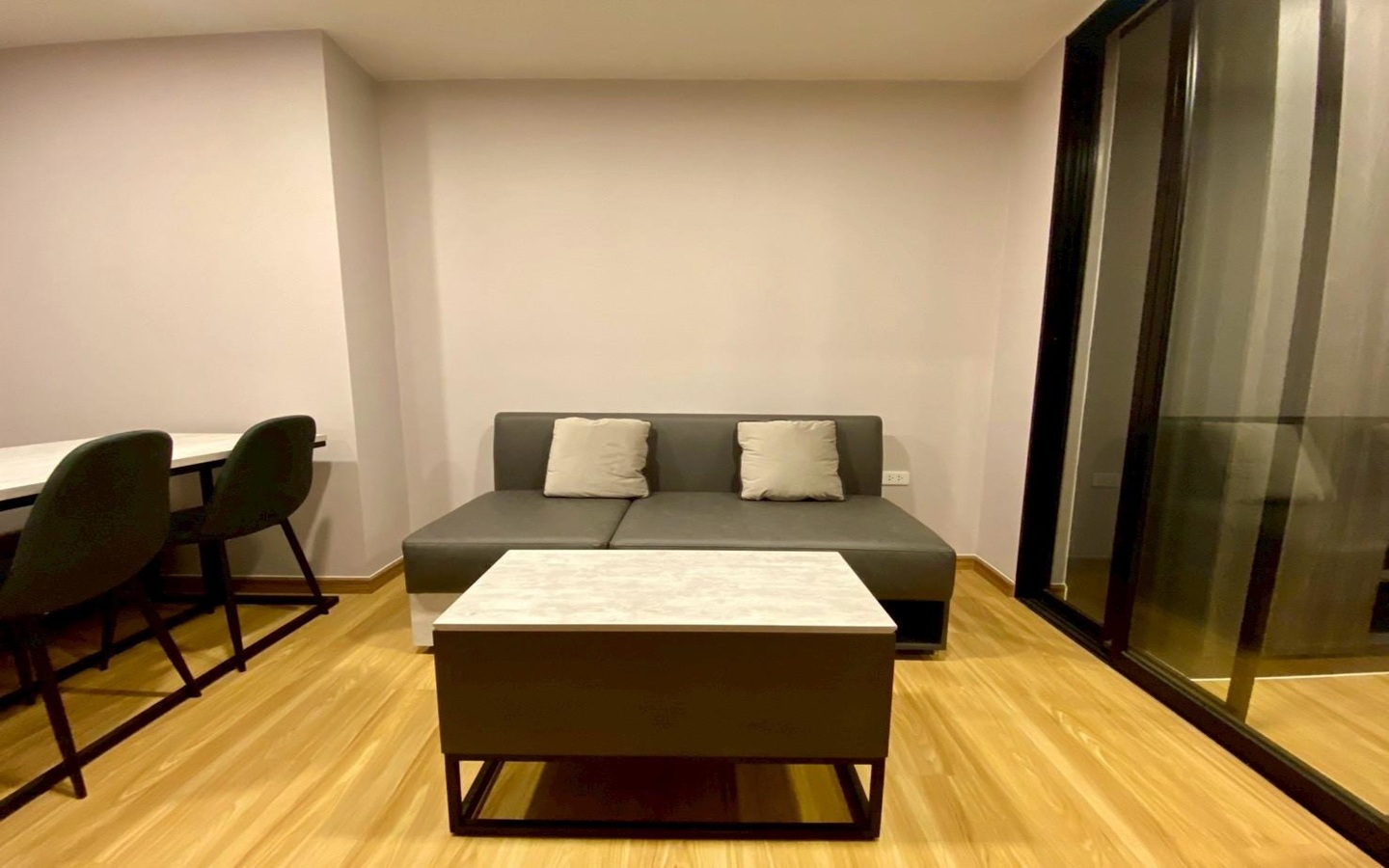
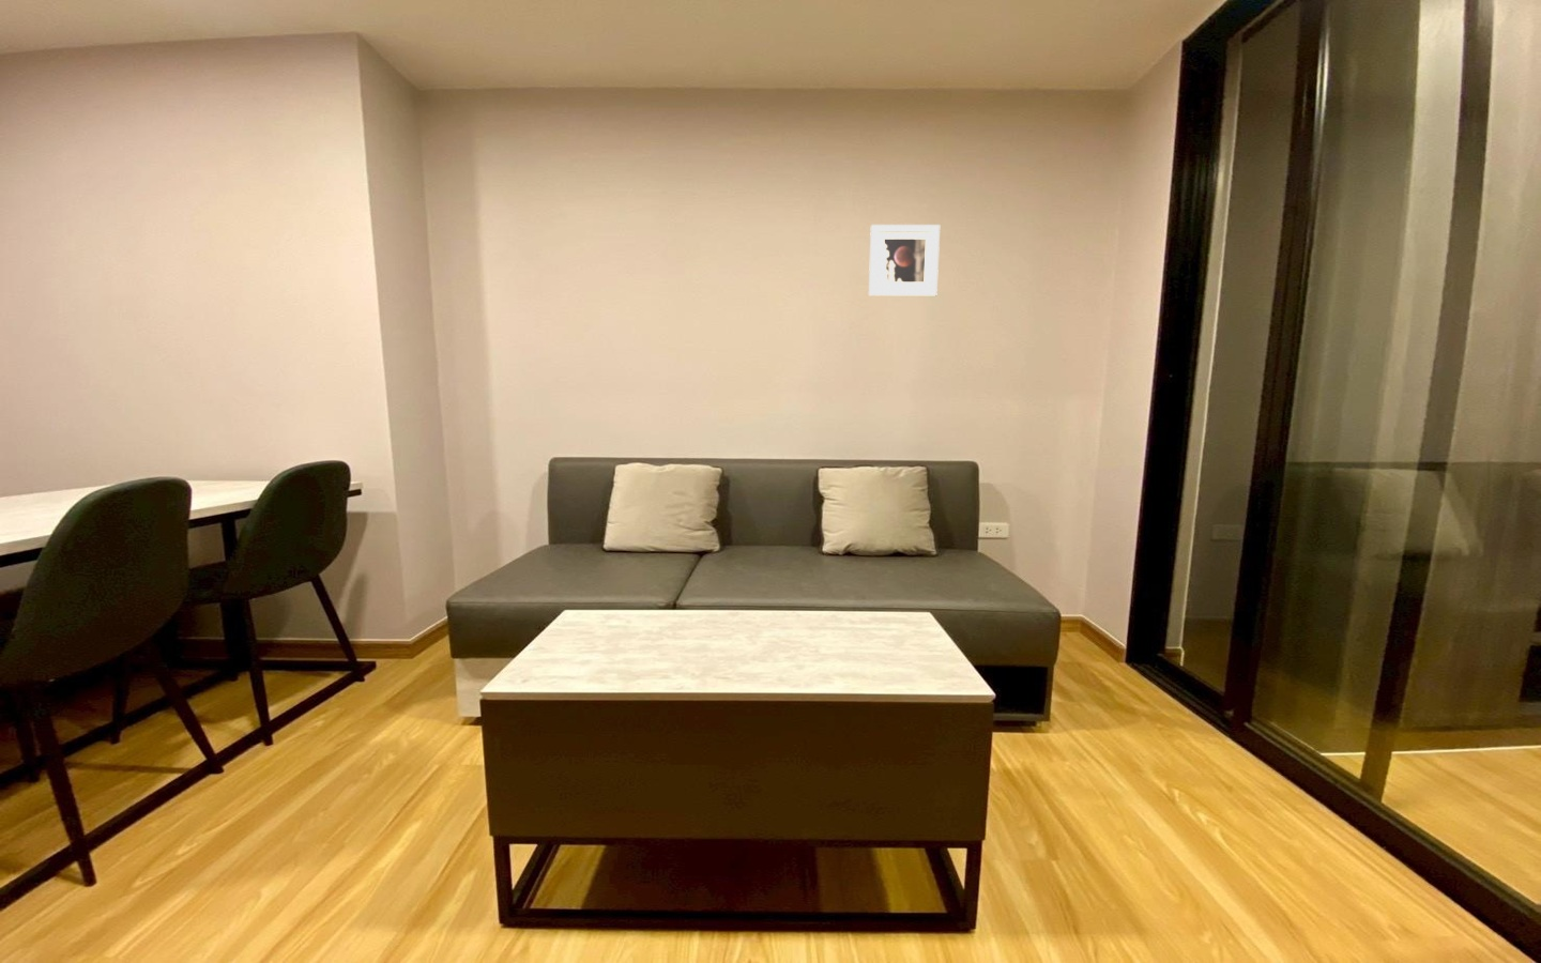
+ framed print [868,224,941,297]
